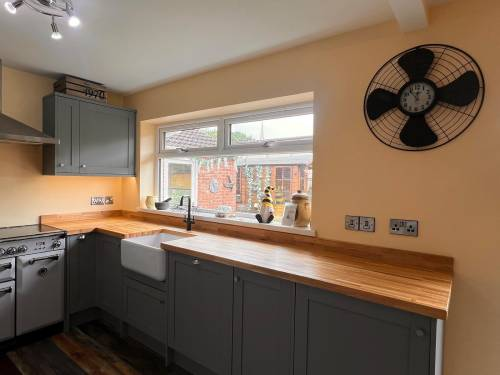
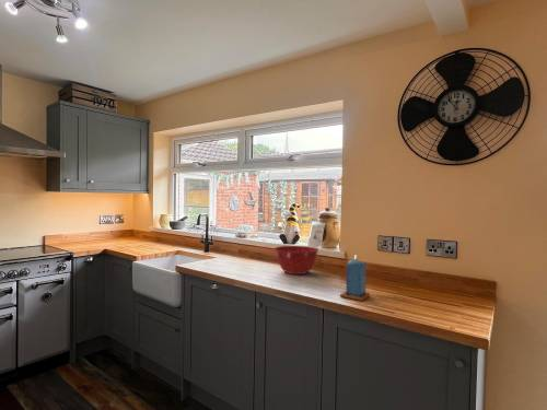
+ candle [339,255,371,302]
+ mixing bowl [274,245,319,276]
